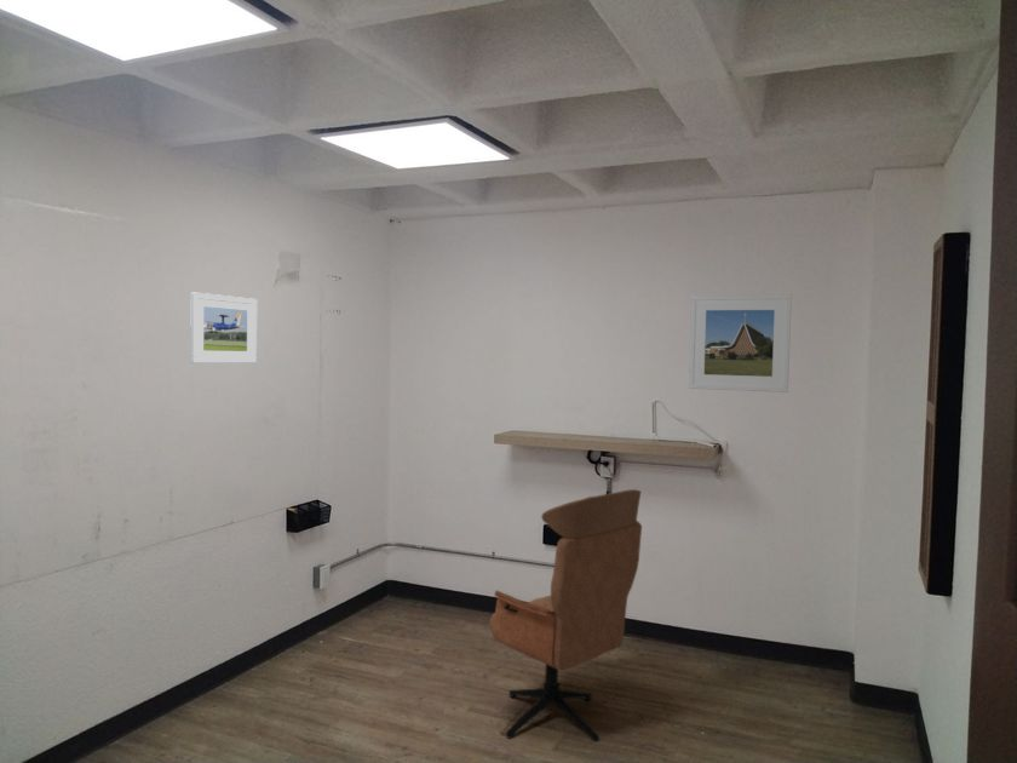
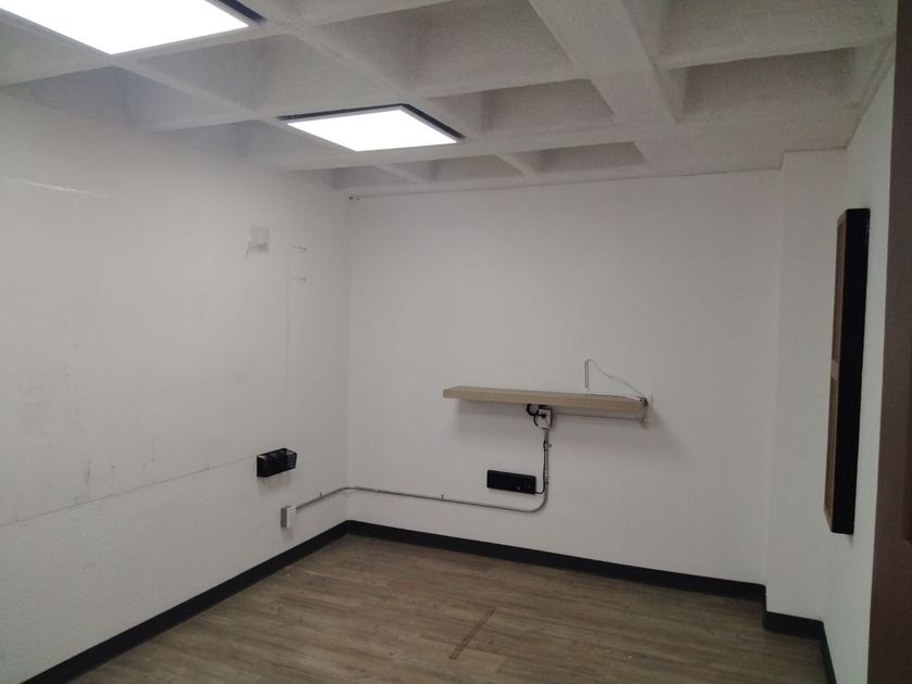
- office chair [488,488,643,742]
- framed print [189,292,258,365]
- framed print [688,293,793,394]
